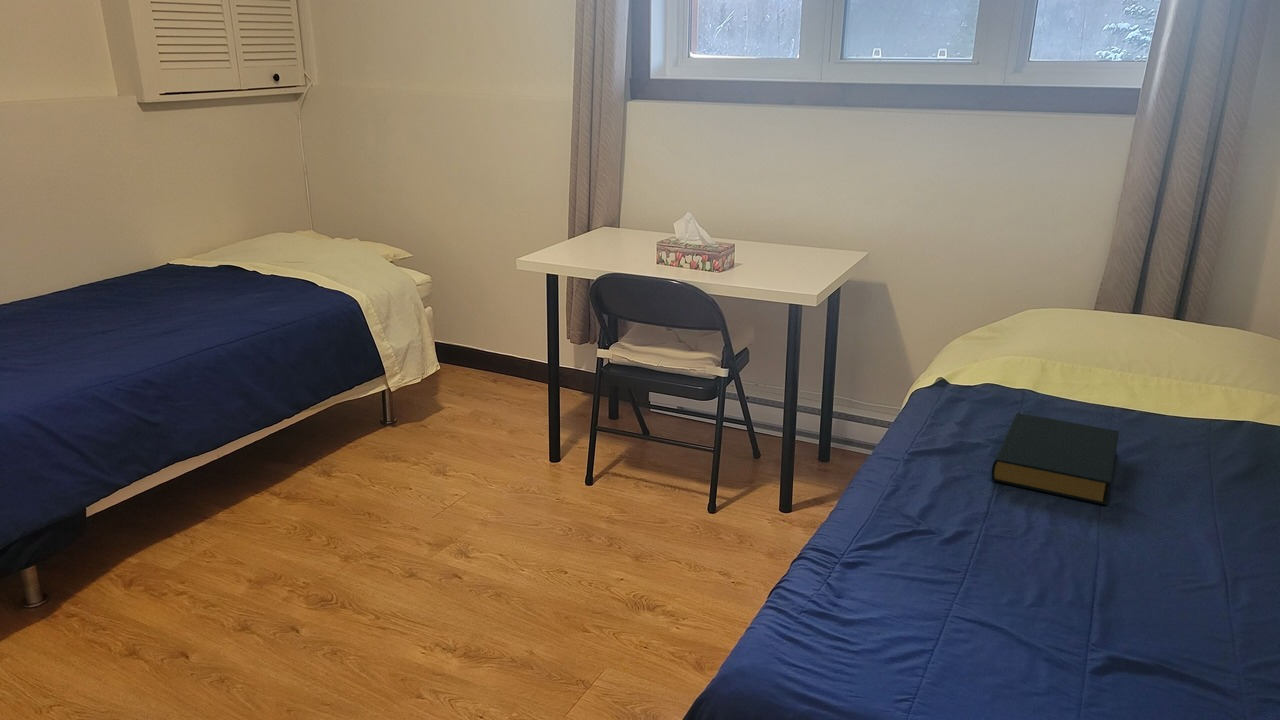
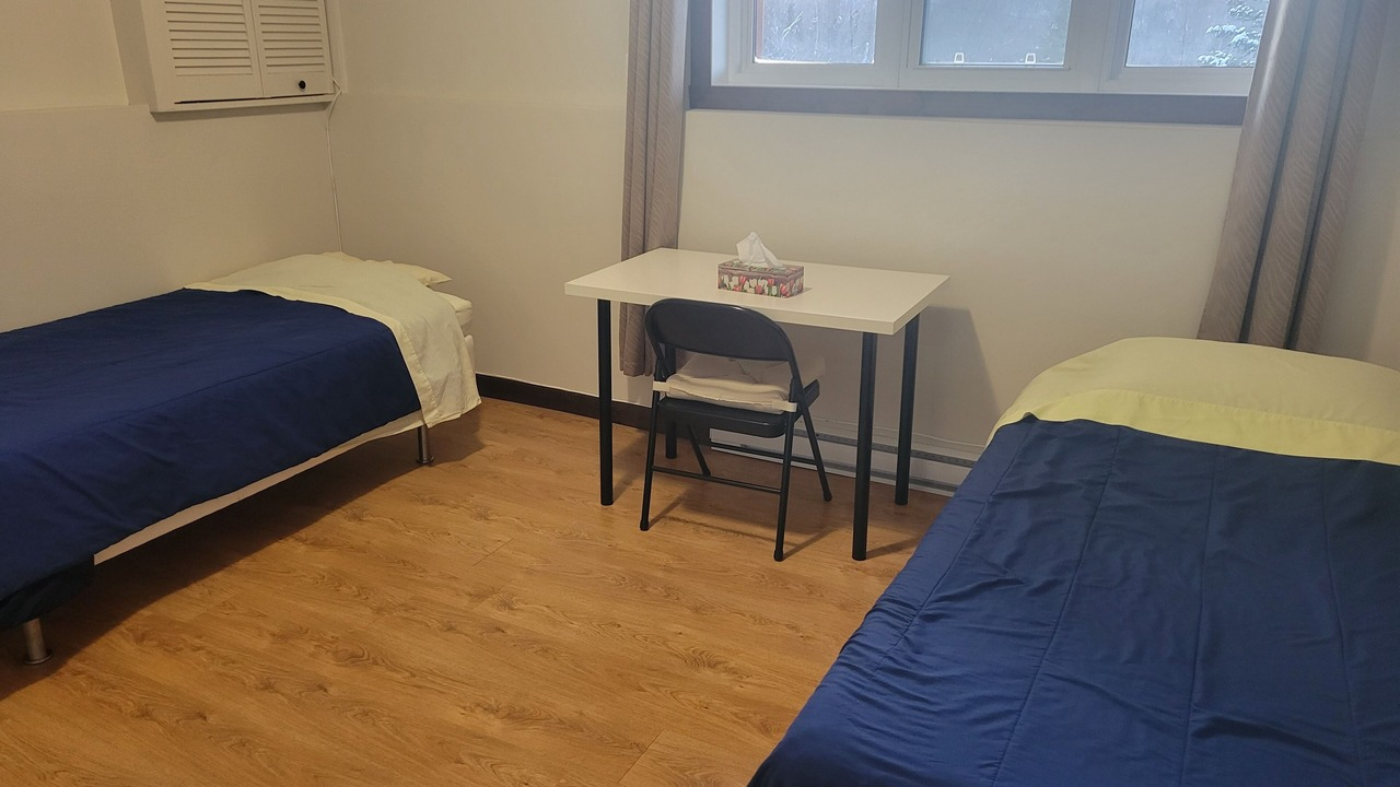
- hardback book [991,412,1120,506]
